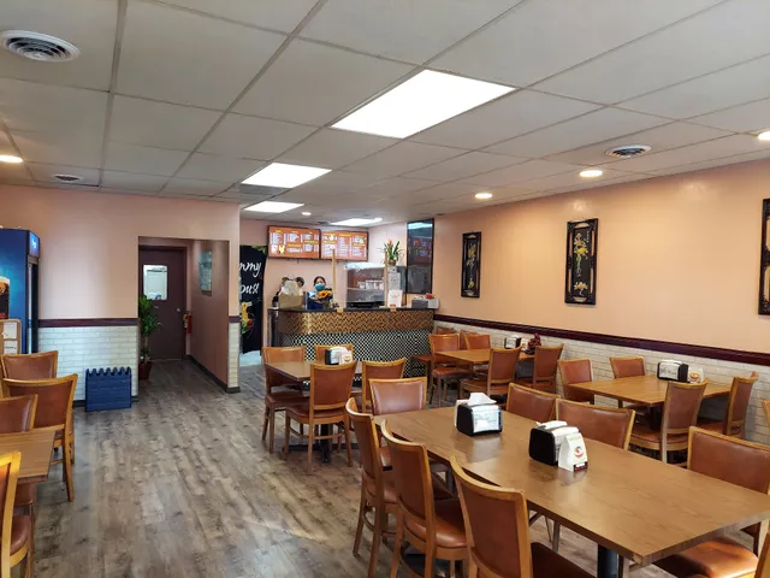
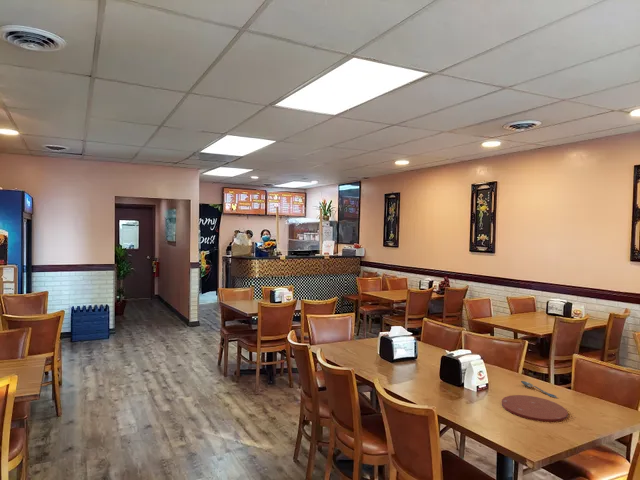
+ plate [501,394,569,423]
+ spoon [520,380,558,399]
